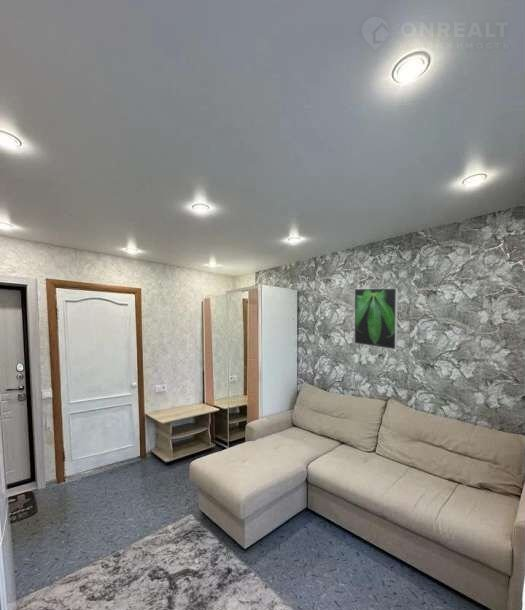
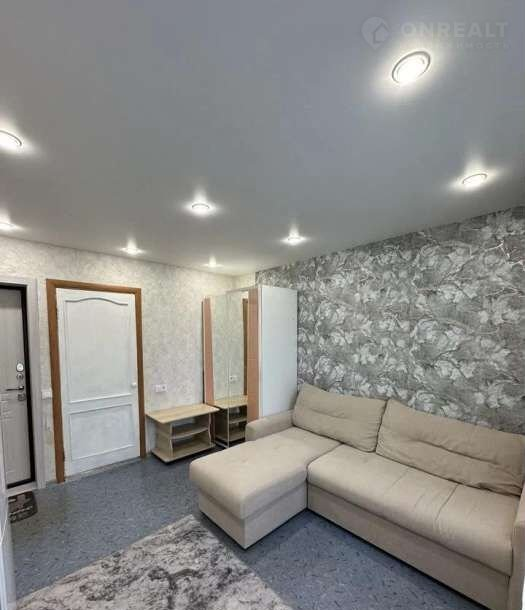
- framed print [353,287,399,351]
